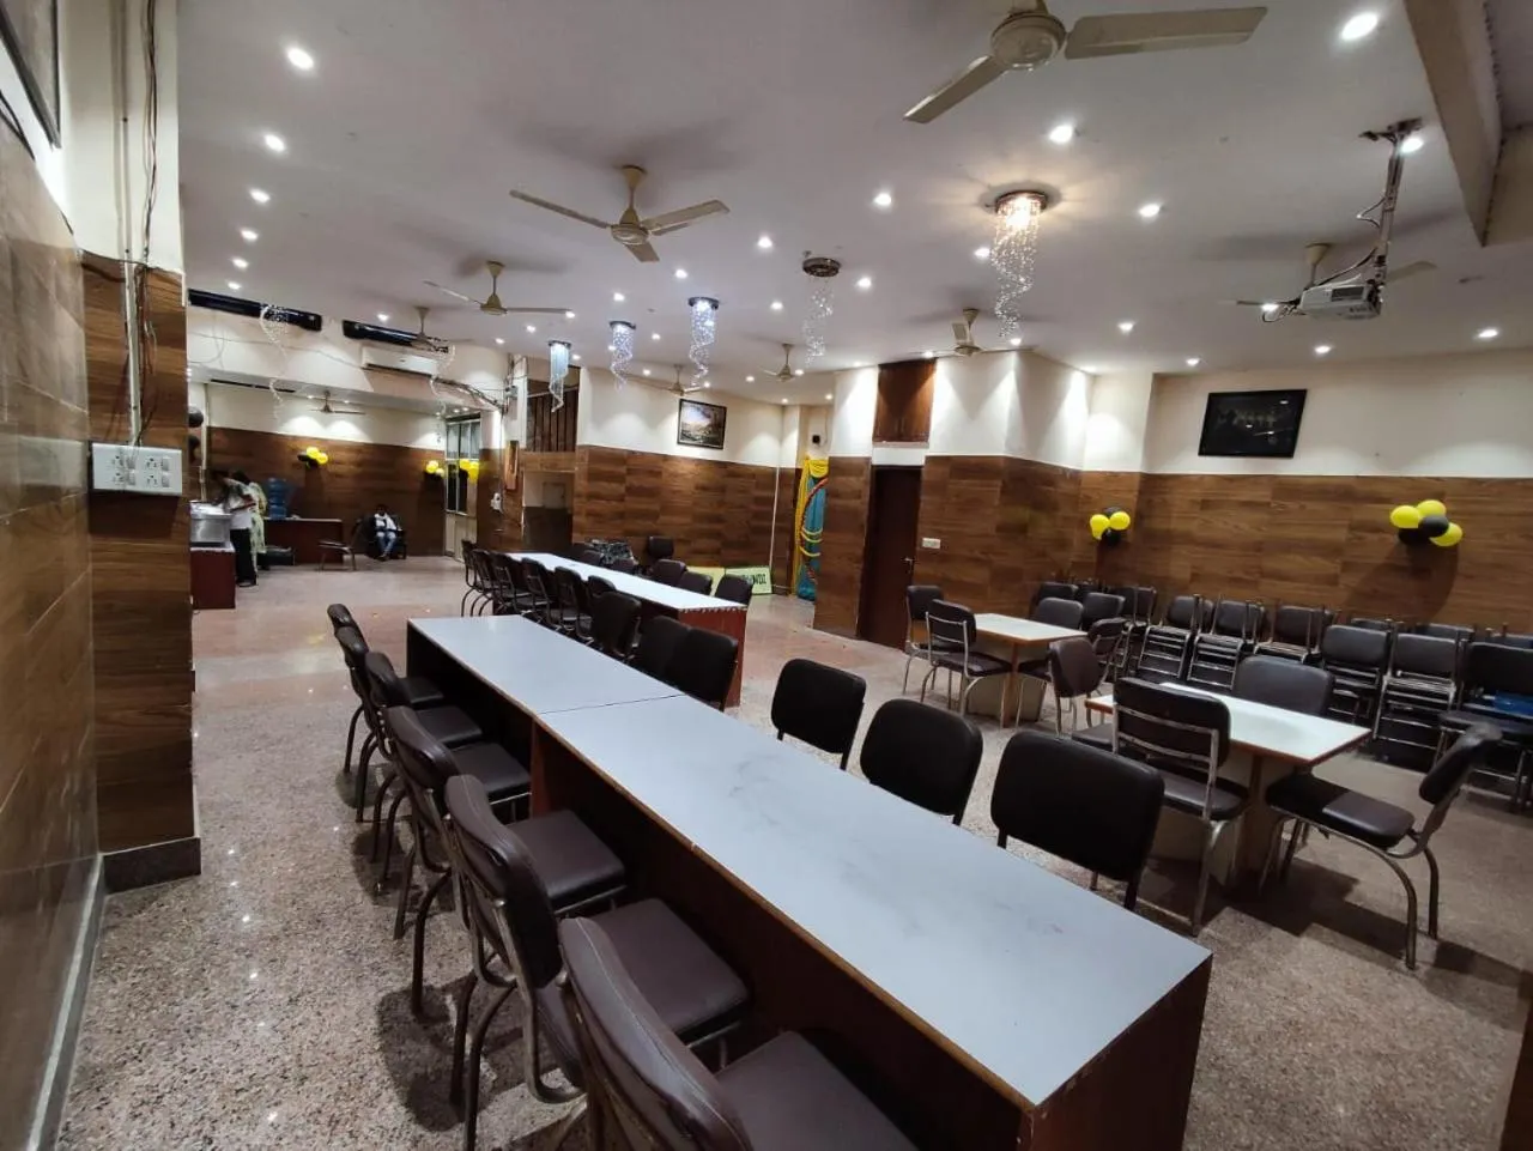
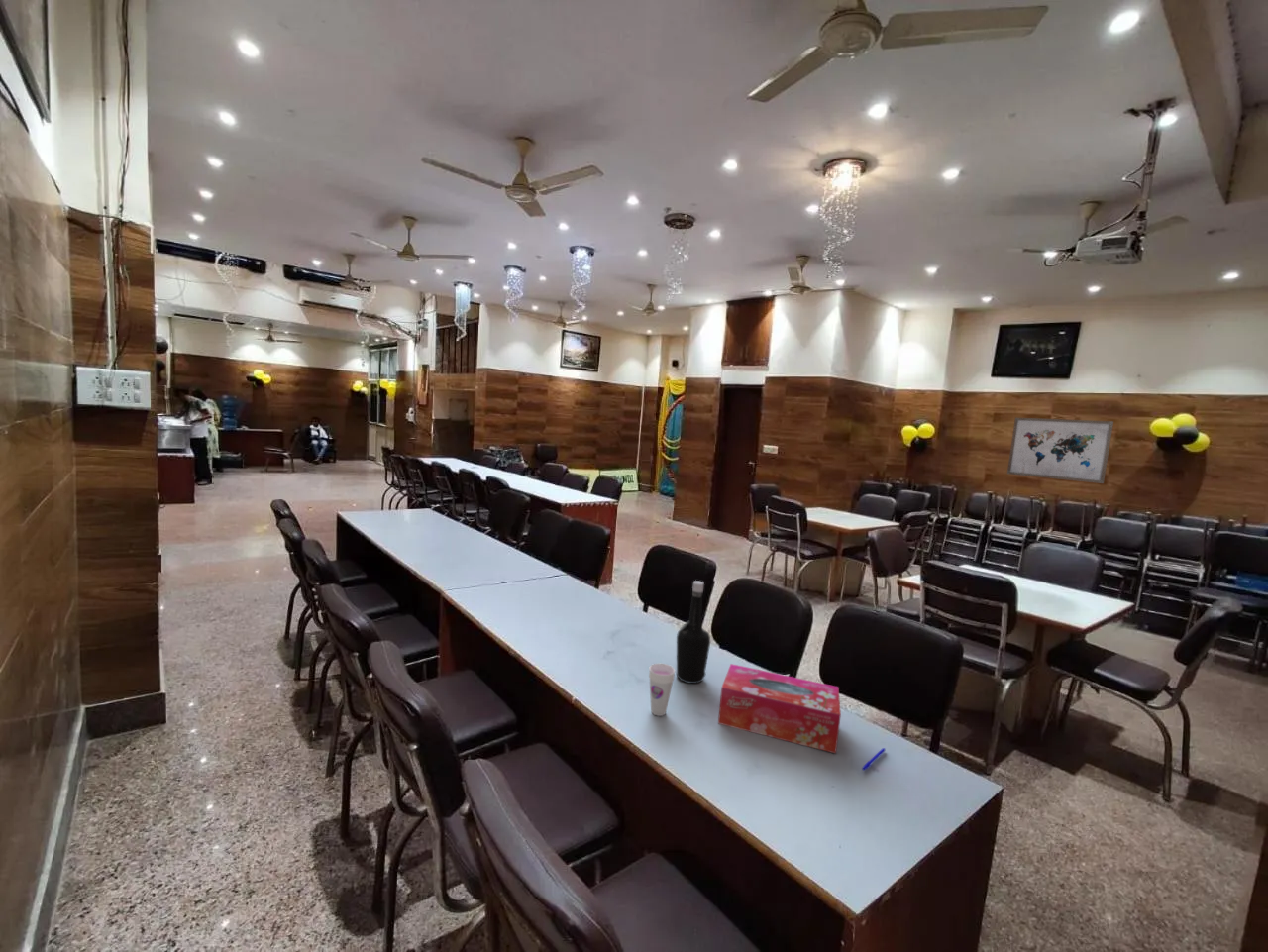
+ pen [861,747,887,772]
+ tissue box [717,663,842,755]
+ wall art [1006,417,1114,484]
+ cup [648,663,676,717]
+ bottle [676,580,711,685]
